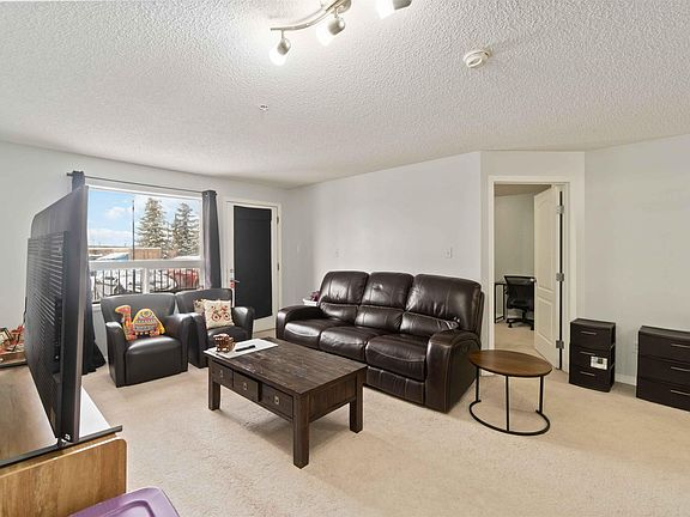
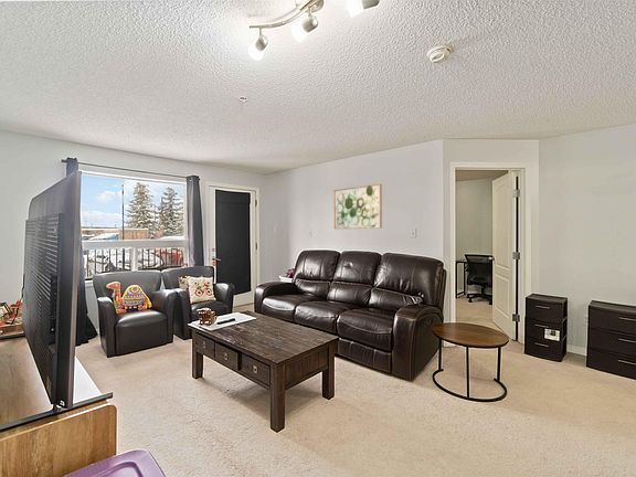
+ wall art [333,183,383,230]
